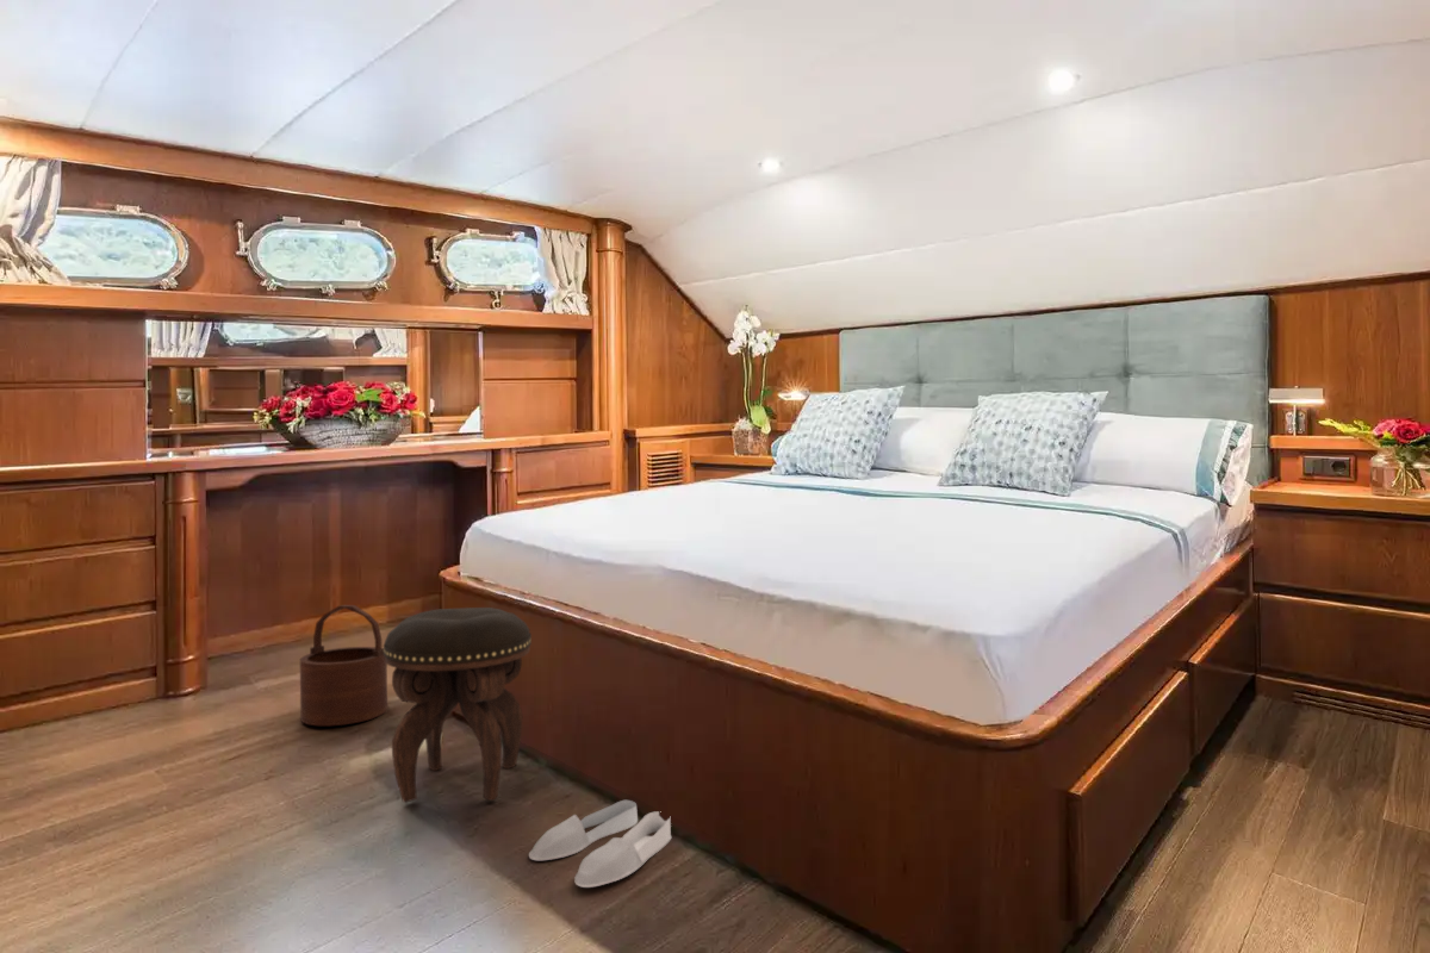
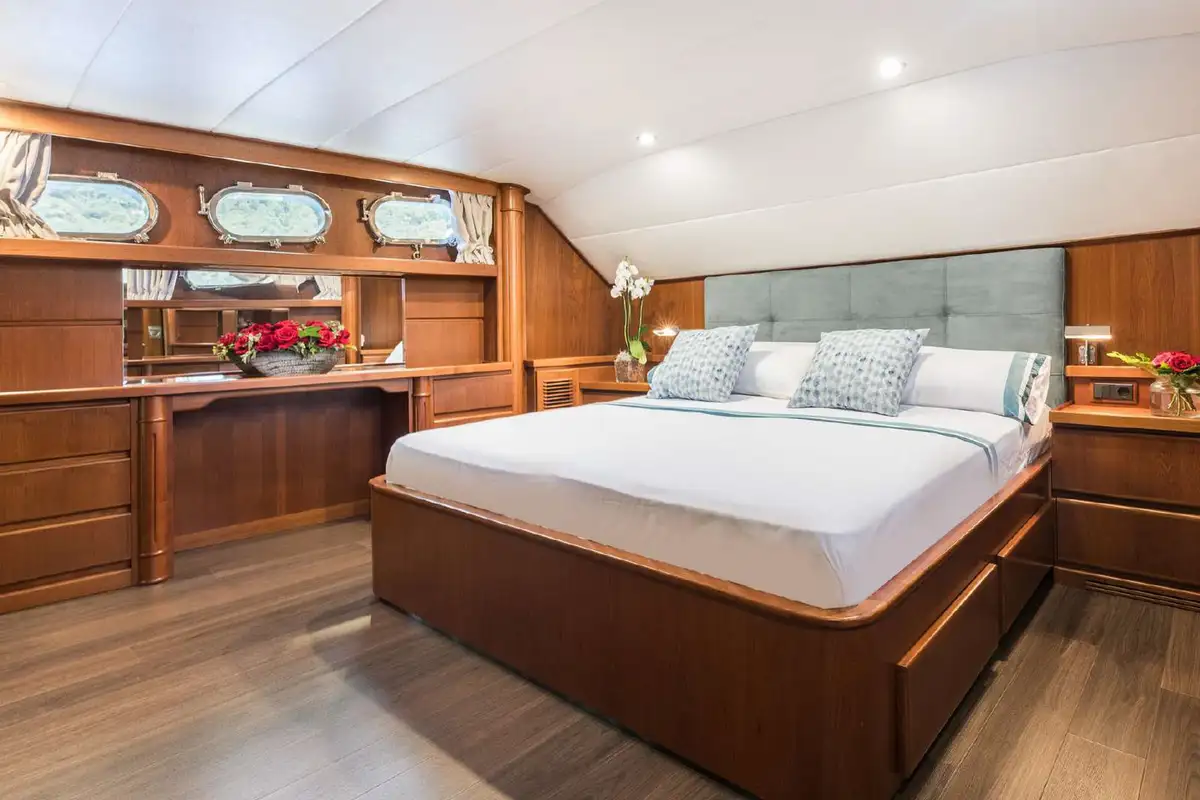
- slippers [528,799,672,889]
- wooden bucket [299,604,388,727]
- footstool [383,606,533,803]
